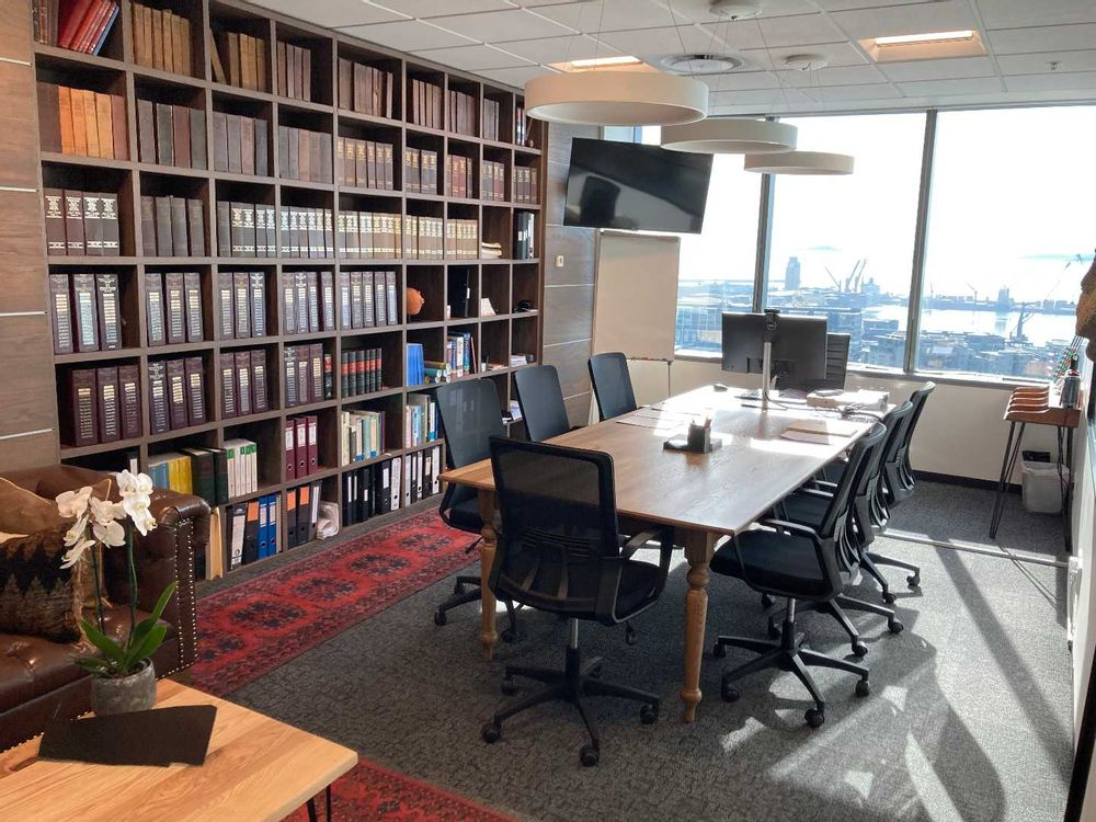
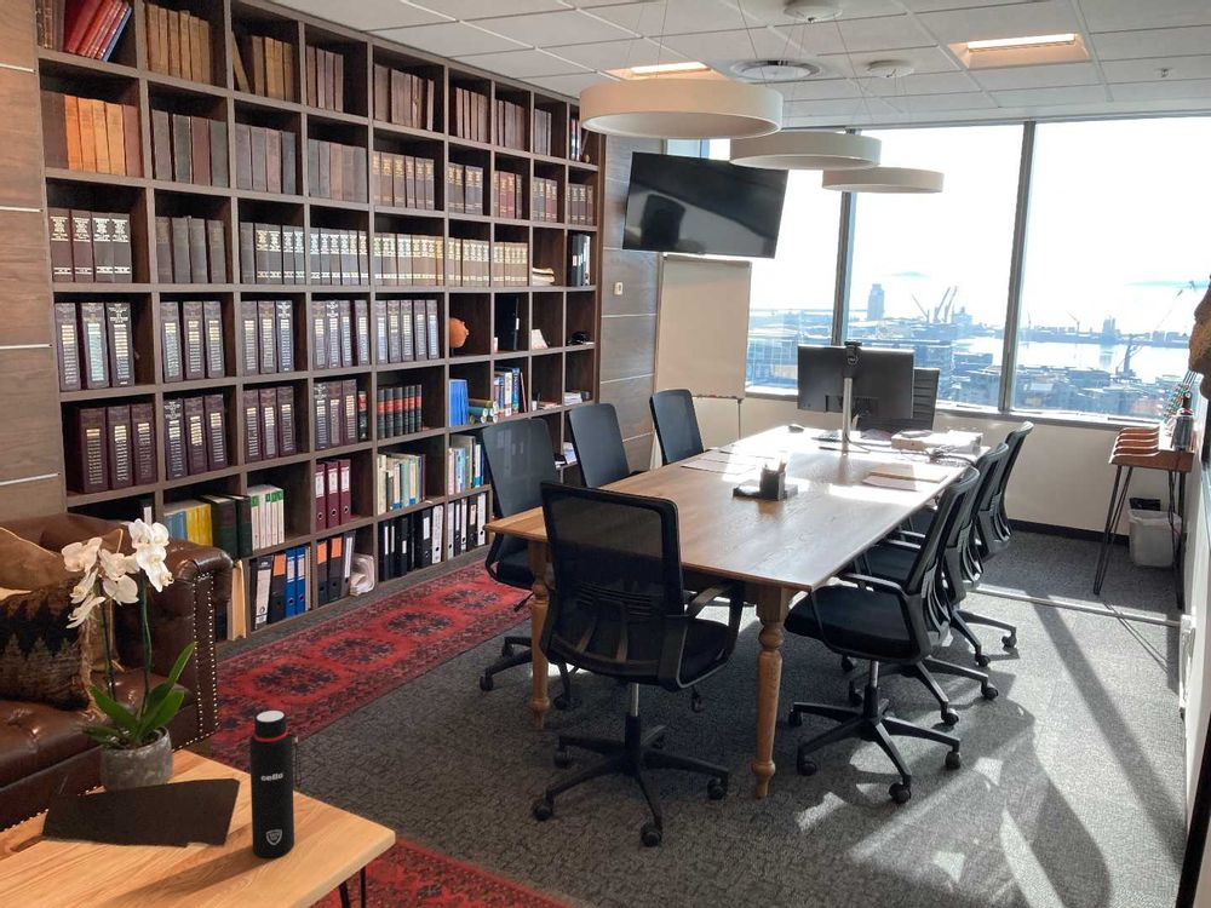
+ water bottle [248,709,303,858]
